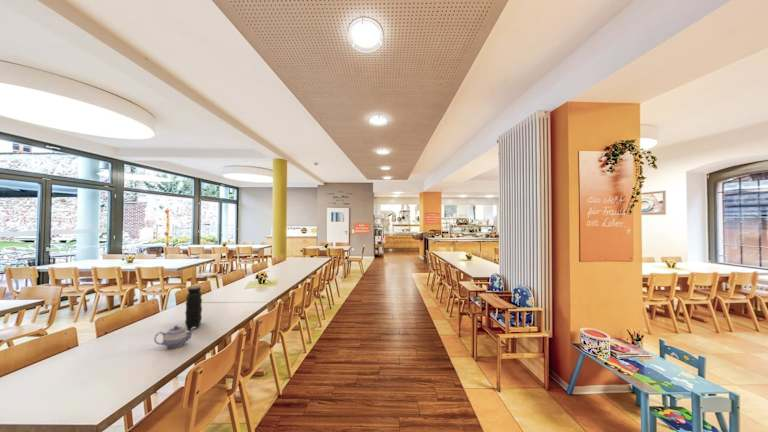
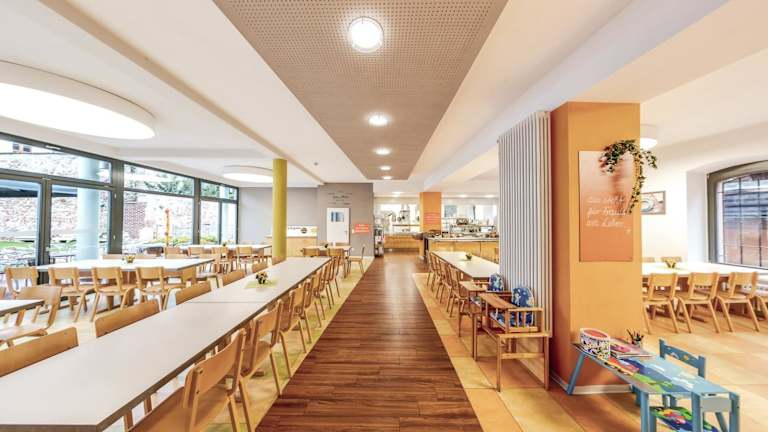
- teapot [153,325,196,349]
- water jug [184,285,203,331]
